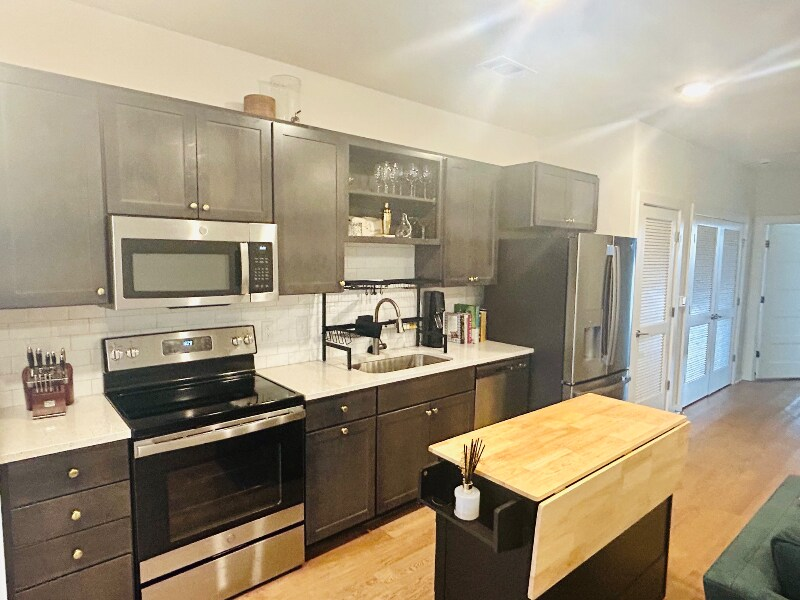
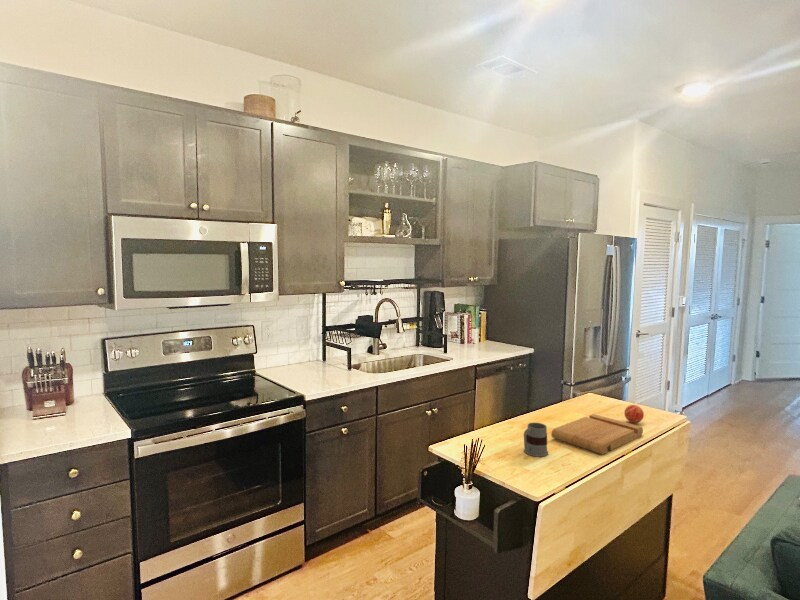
+ mug [523,422,549,458]
+ apple [623,404,645,424]
+ cutting board [550,413,644,455]
